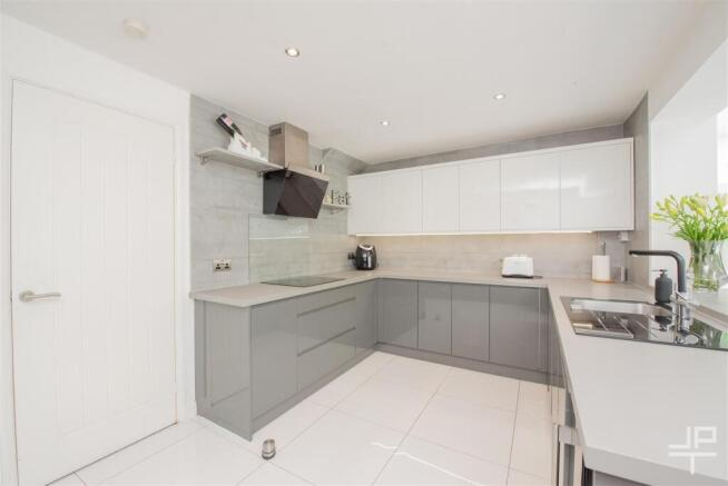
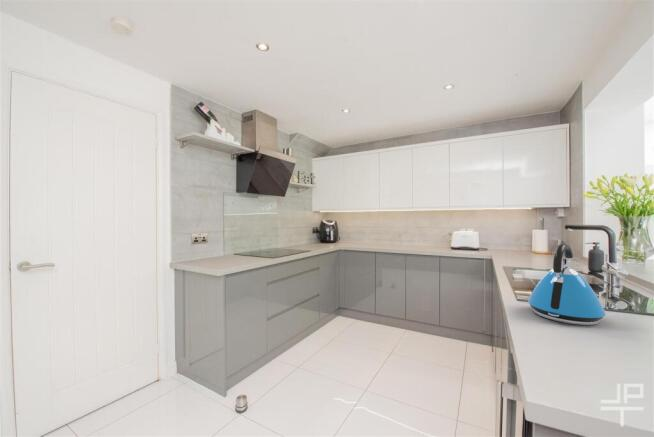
+ kettle [527,242,607,326]
